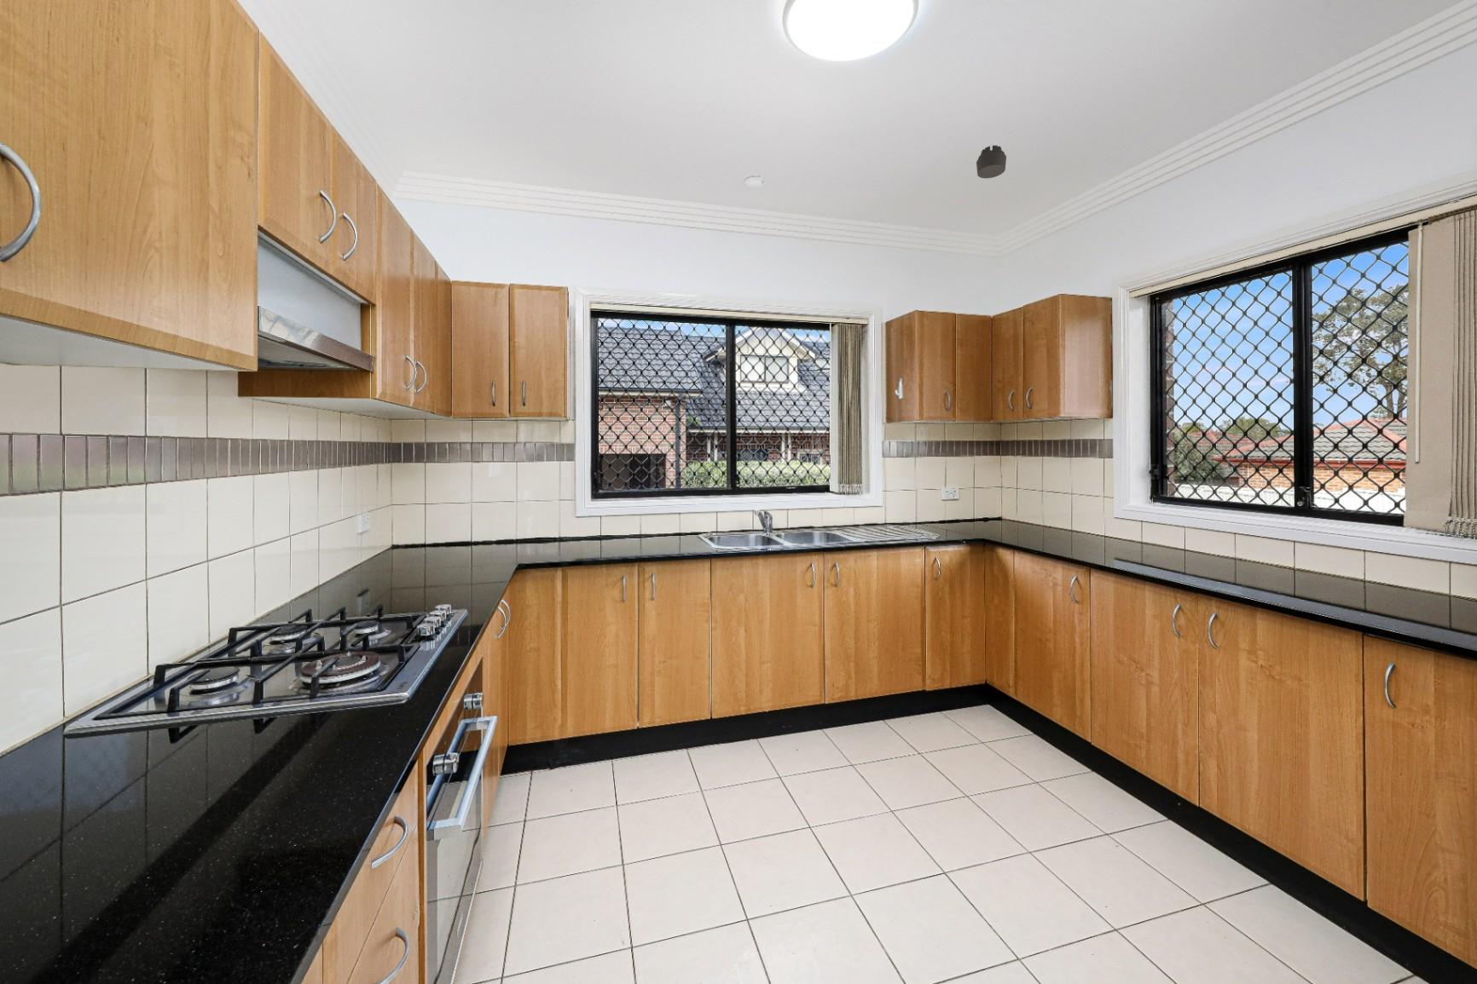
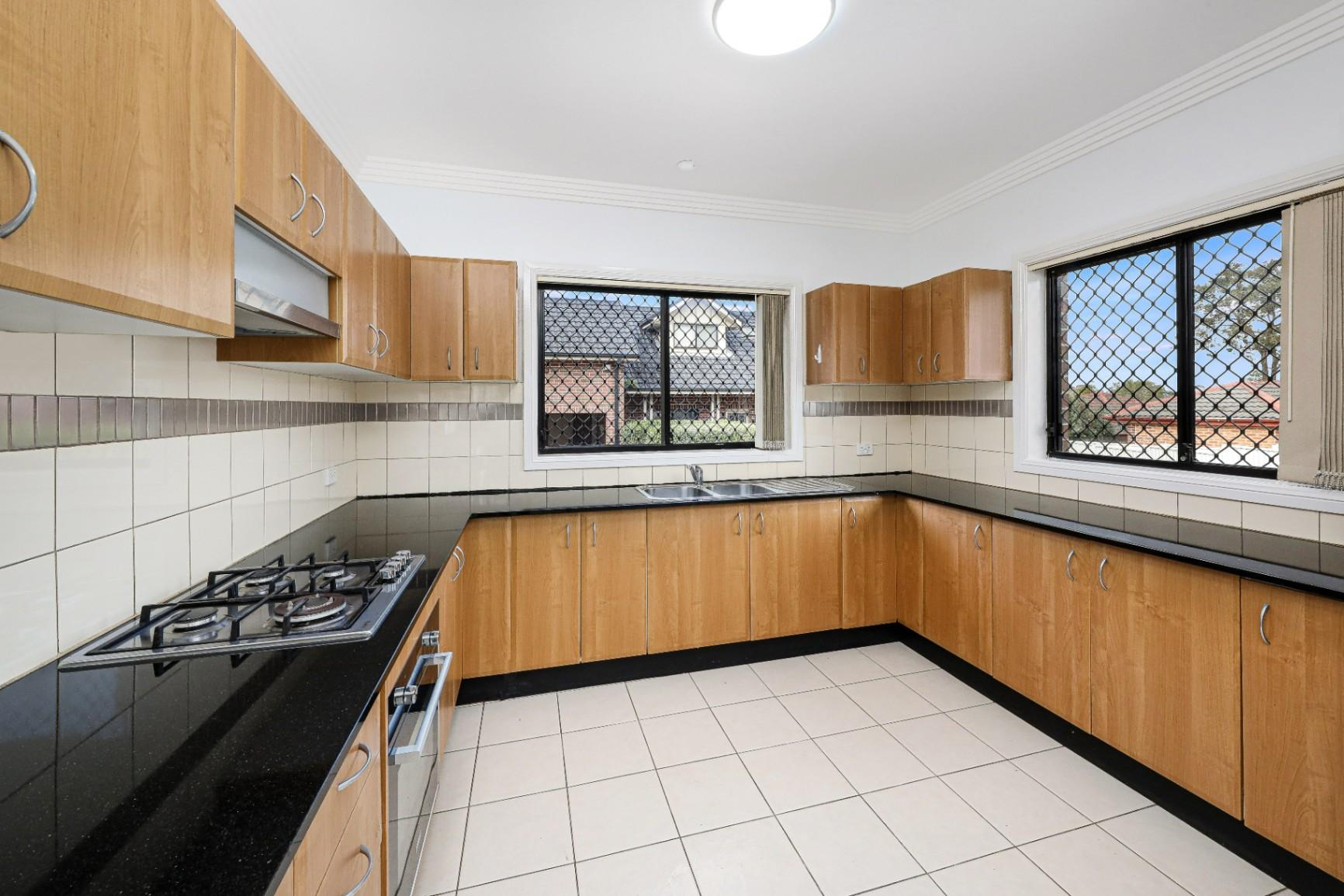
- smoke detector [976,145,1007,179]
